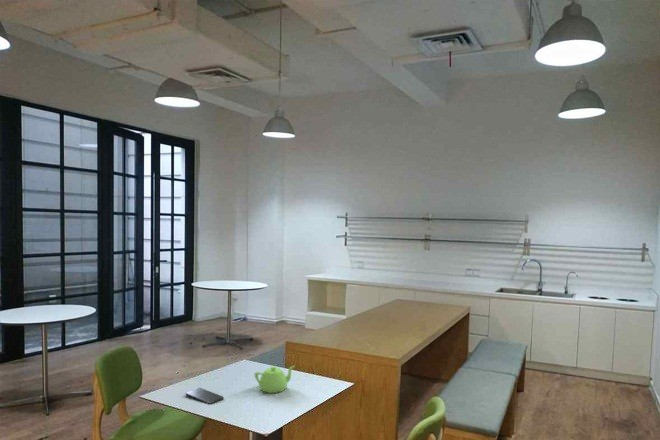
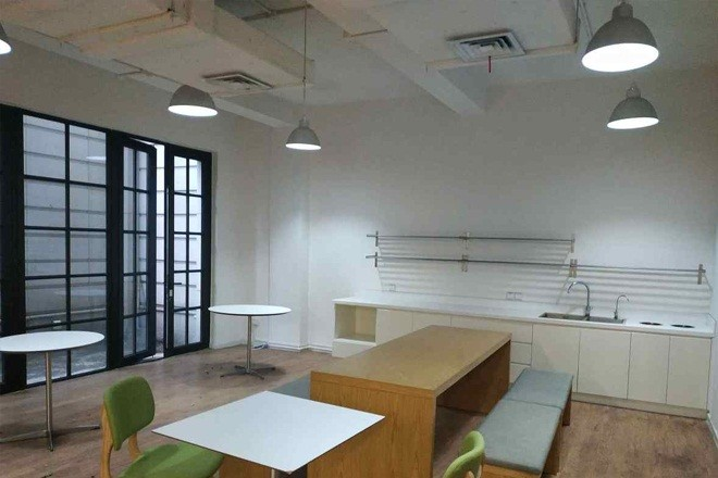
- teapot [254,365,295,394]
- smartphone [185,387,225,405]
